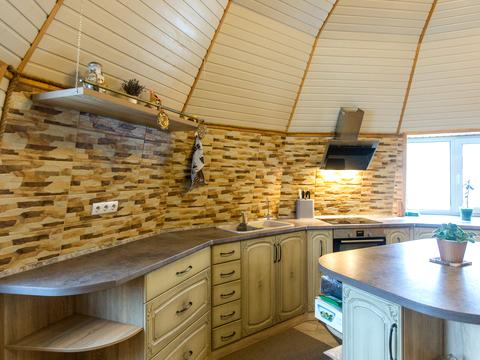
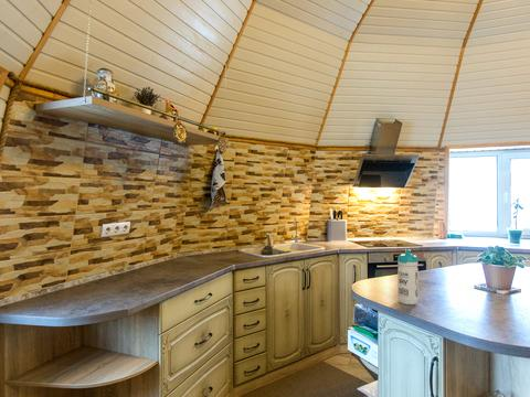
+ water bottle [396,248,420,305]
